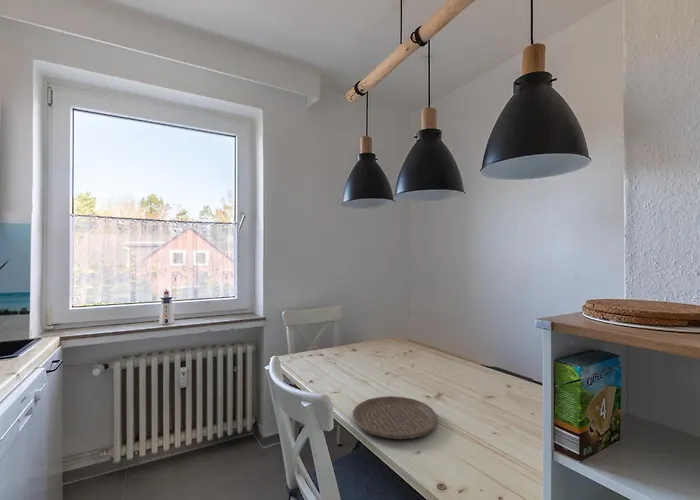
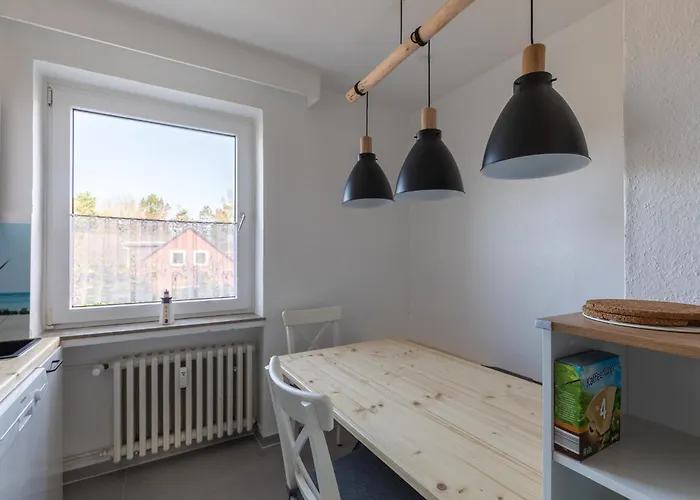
- plate [352,395,439,440]
